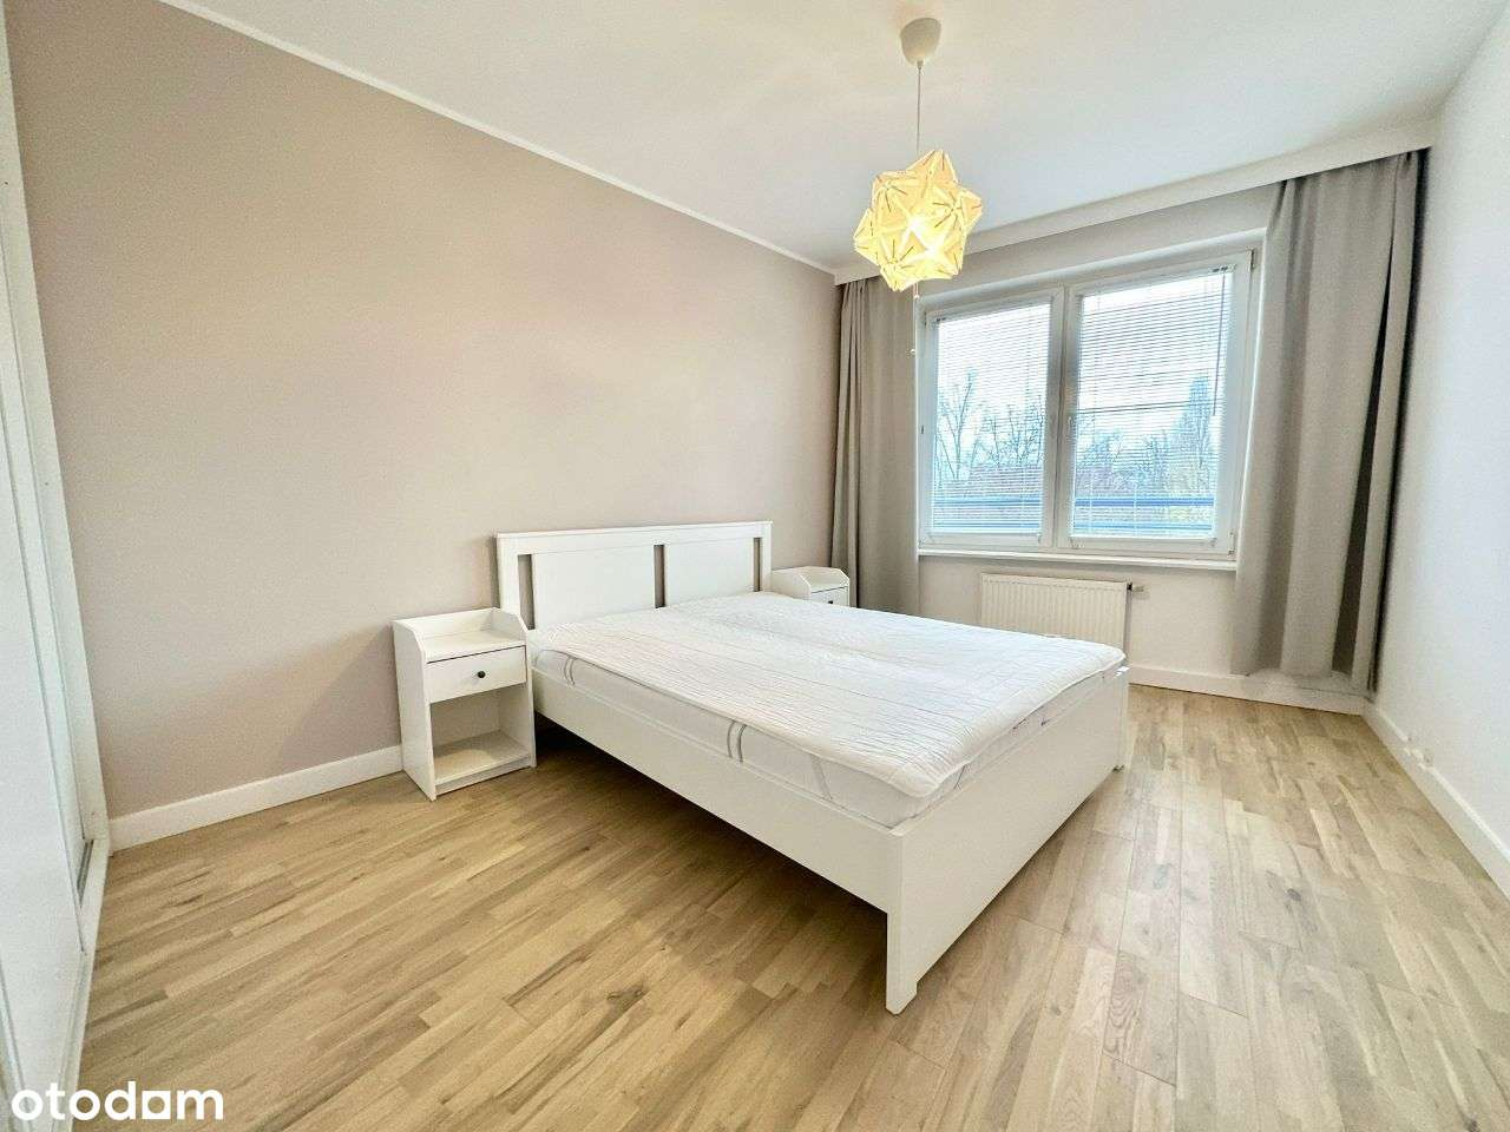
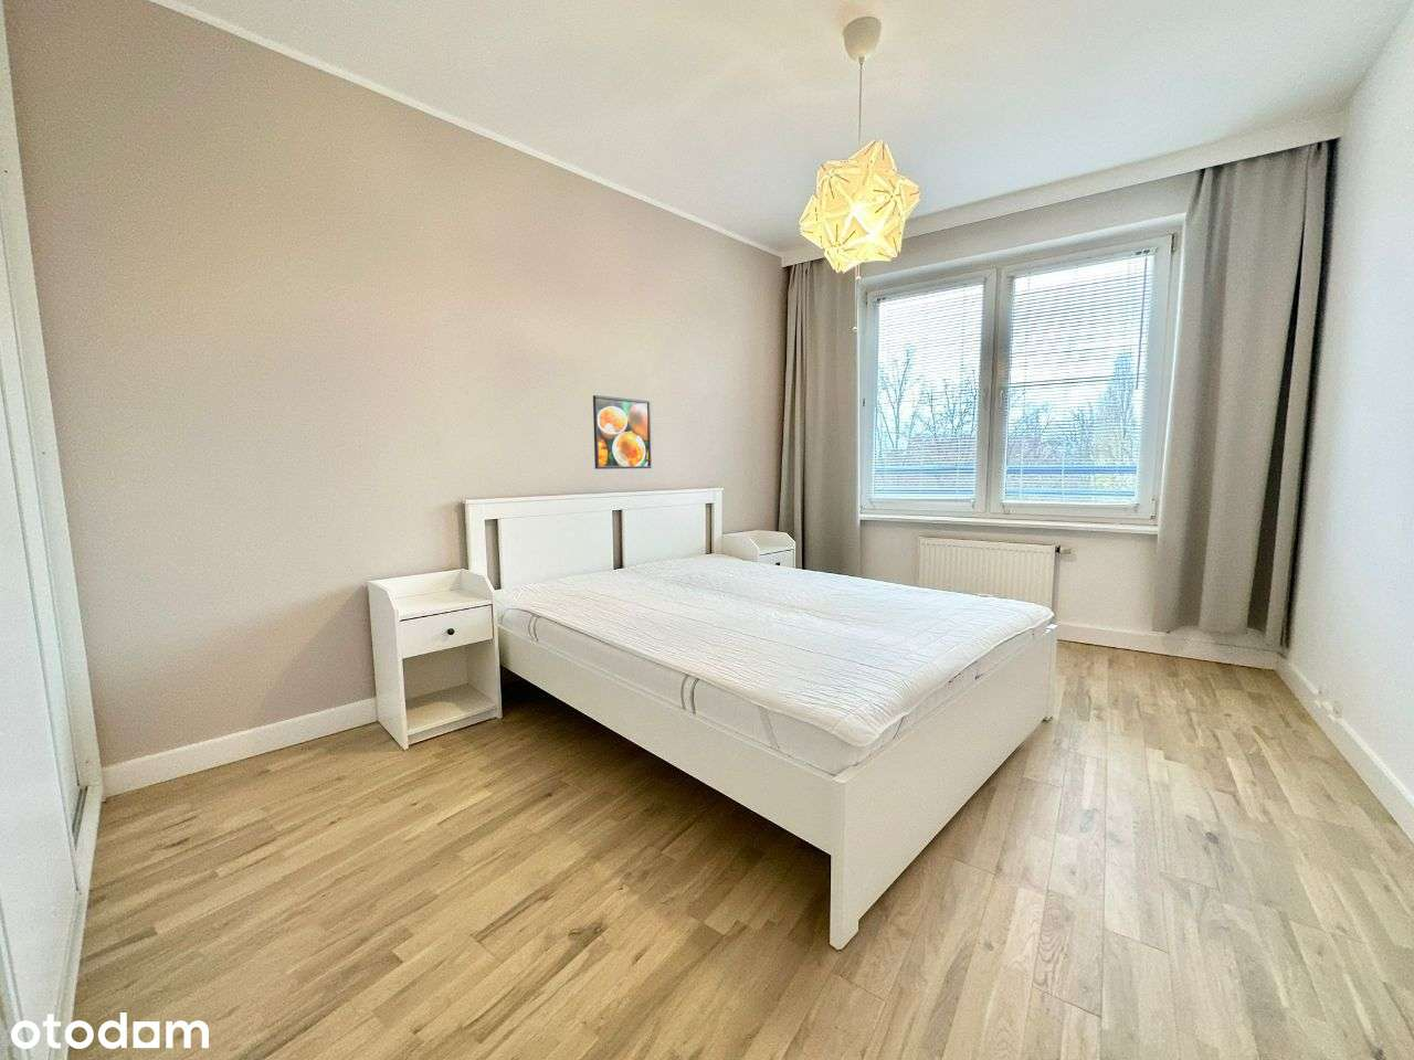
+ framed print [592,394,651,470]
